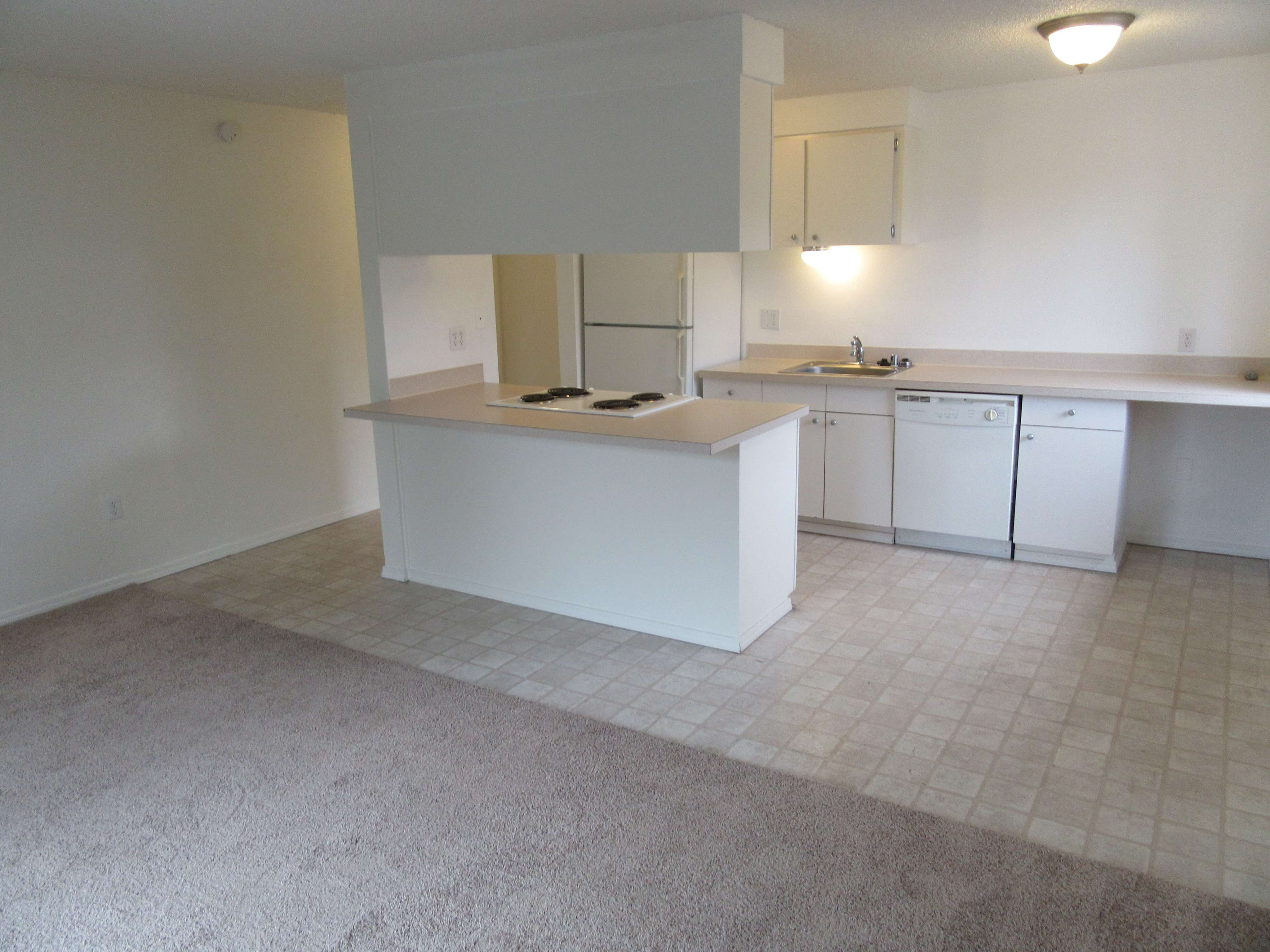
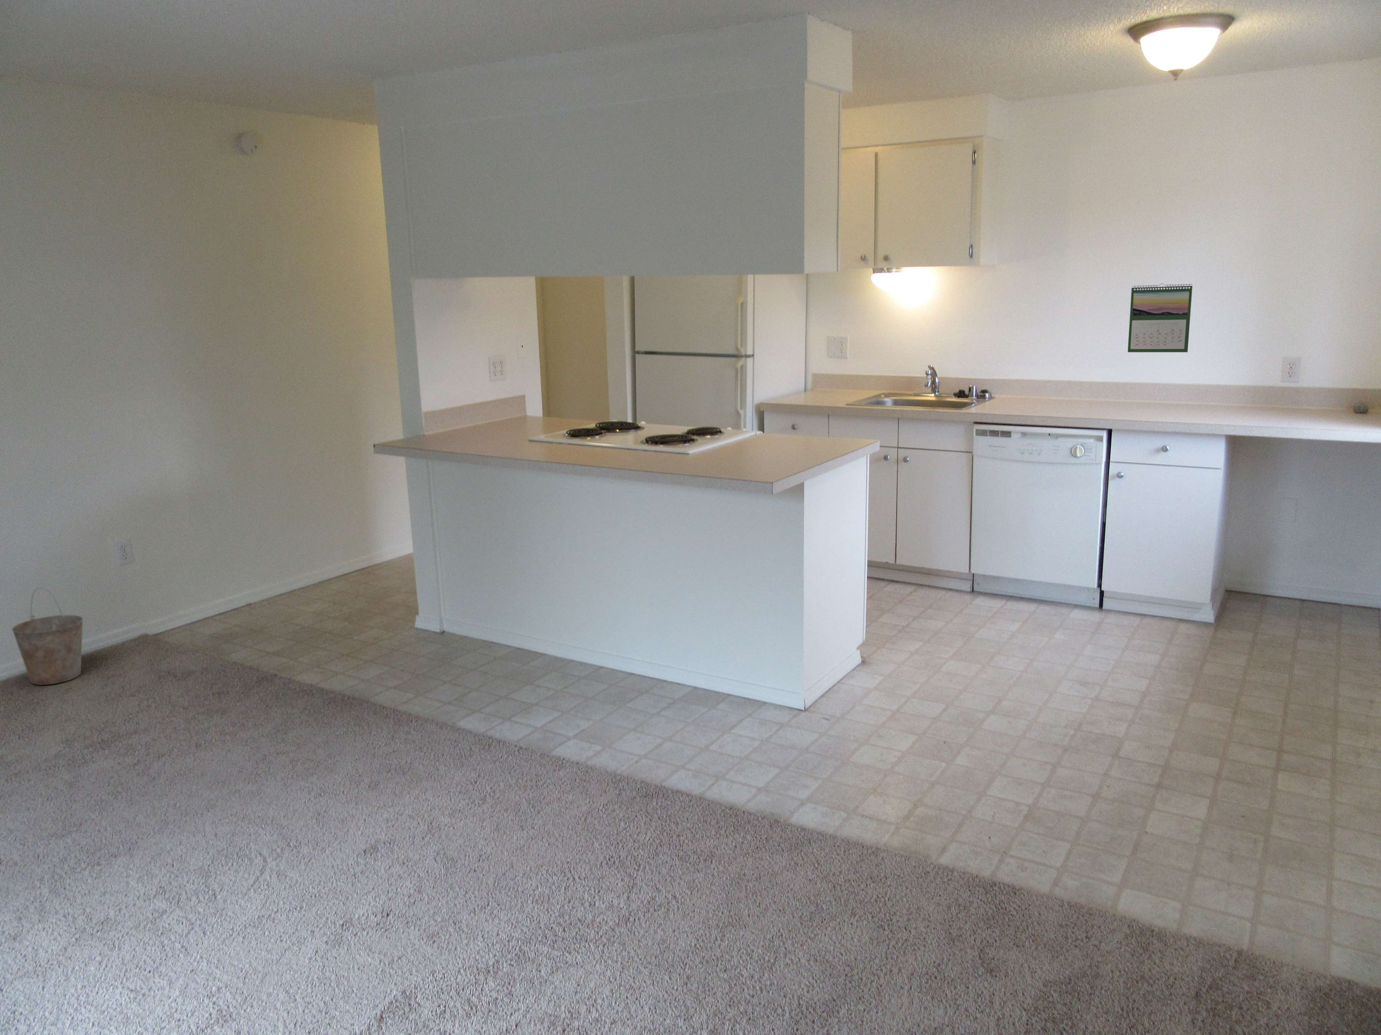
+ calendar [1128,283,1193,352]
+ bucket [11,588,84,685]
